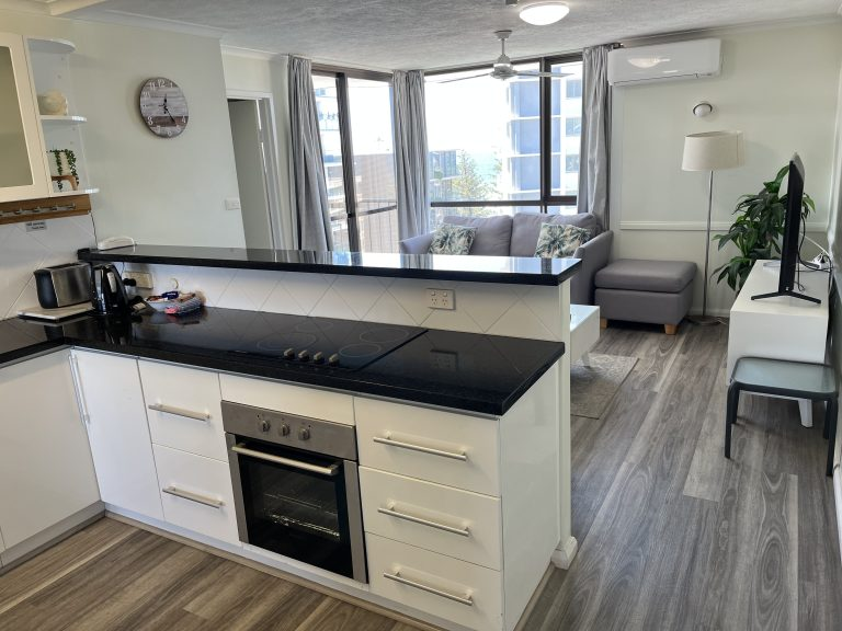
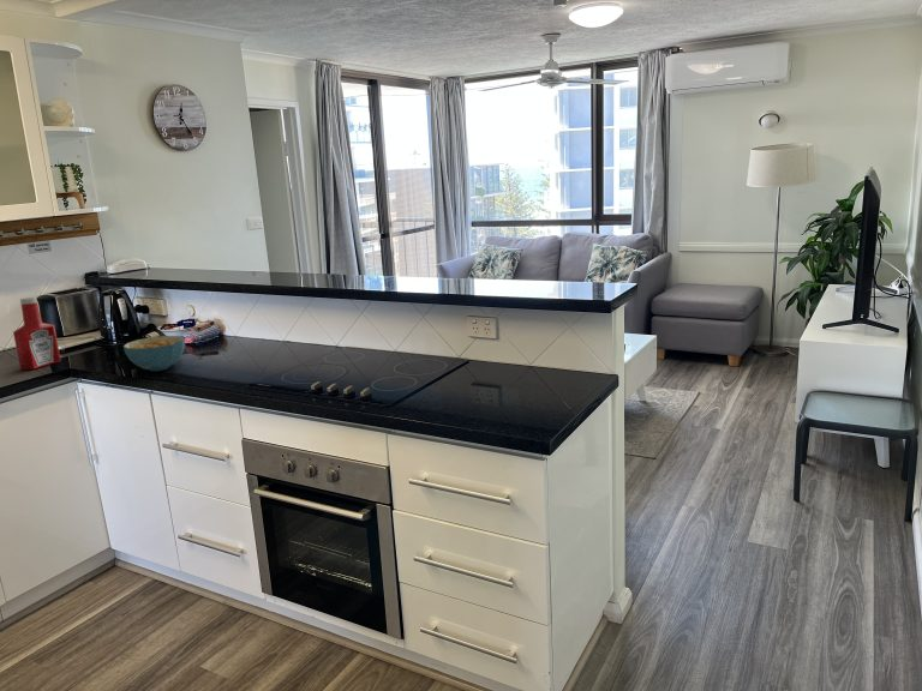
+ soap bottle [12,296,62,371]
+ cereal bowl [122,335,186,372]
